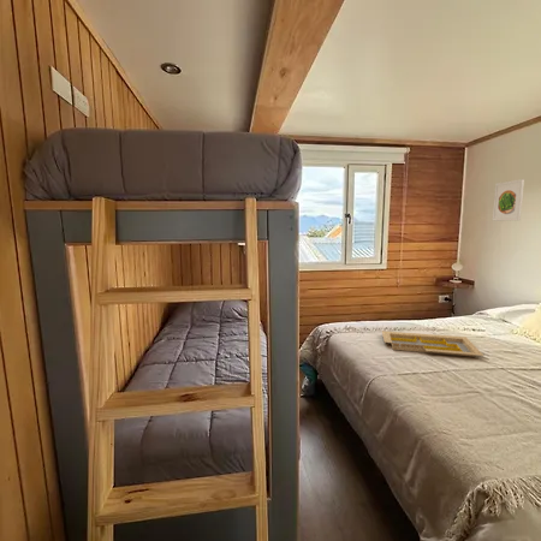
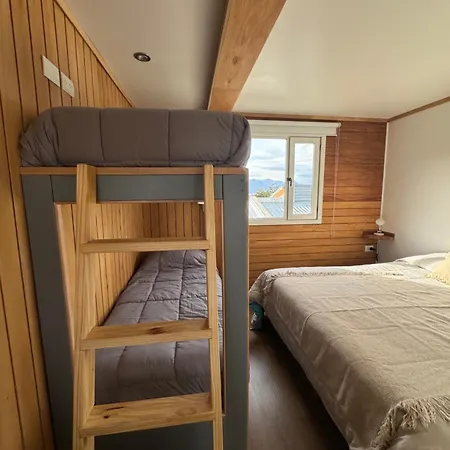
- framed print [492,178,525,222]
- serving tray [381,329,484,358]
